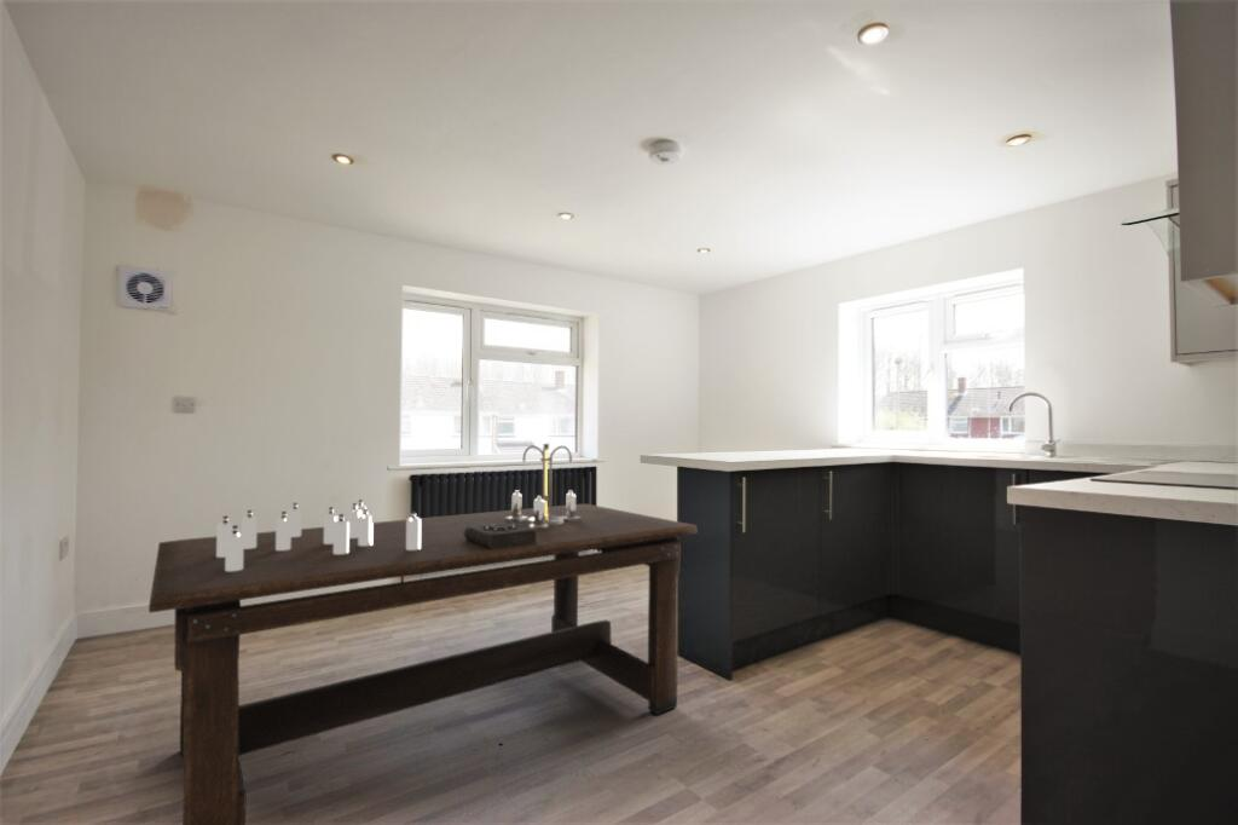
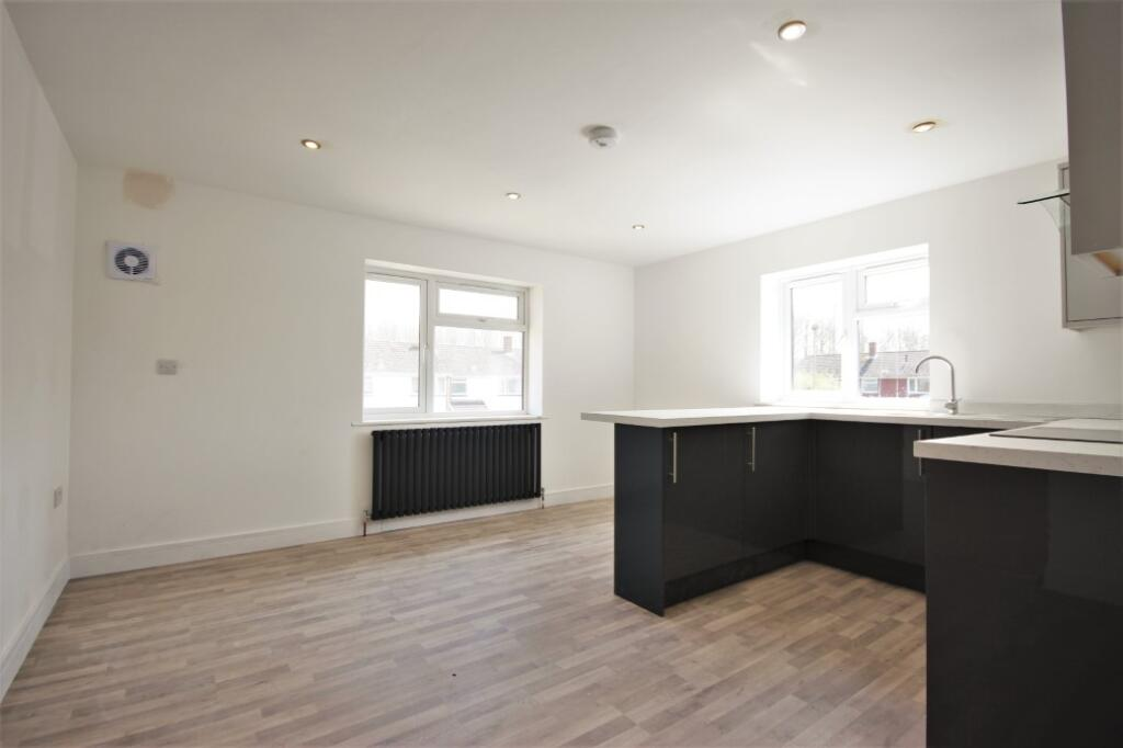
- dining table [147,443,699,825]
